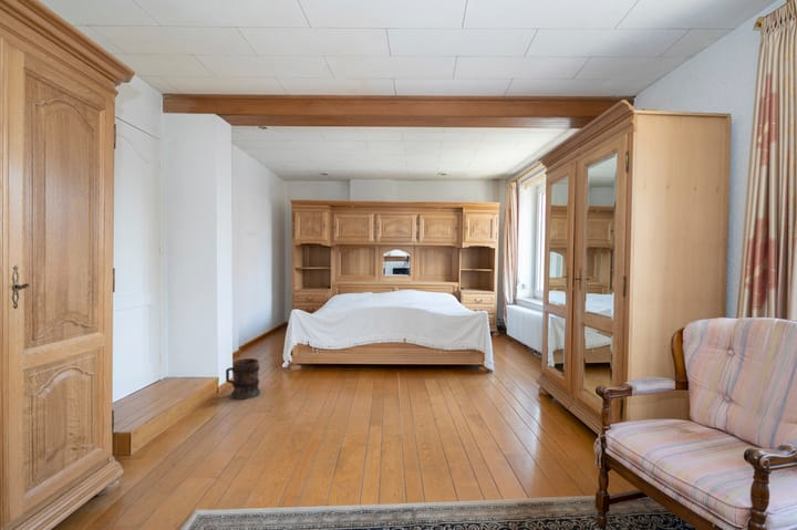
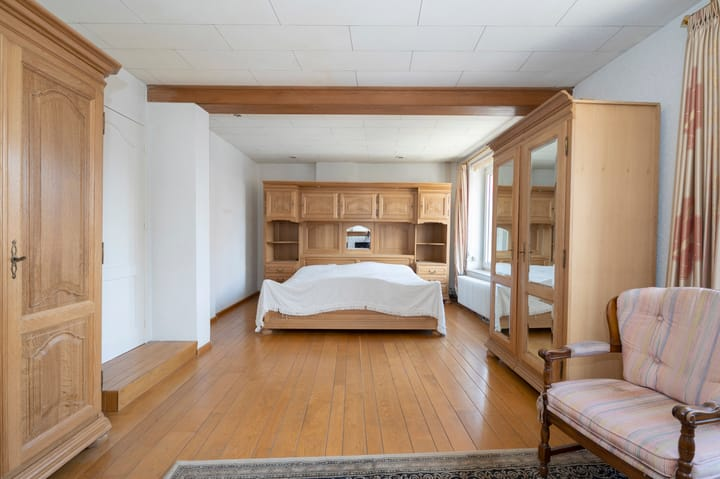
- wooden barrel [225,357,261,401]
